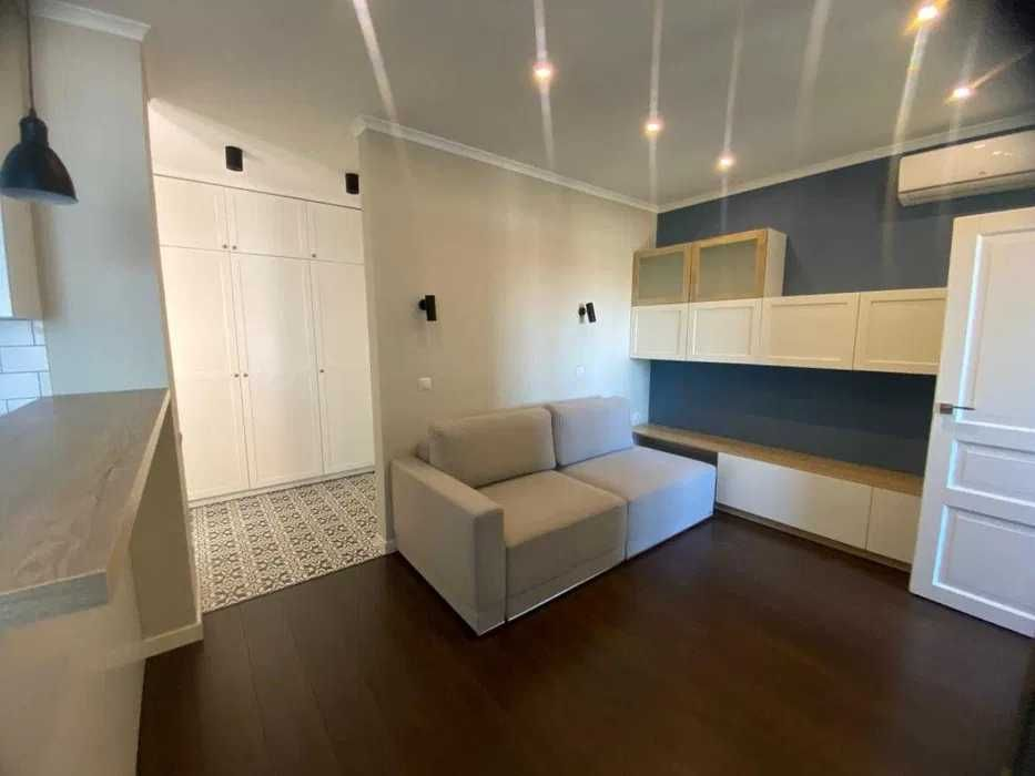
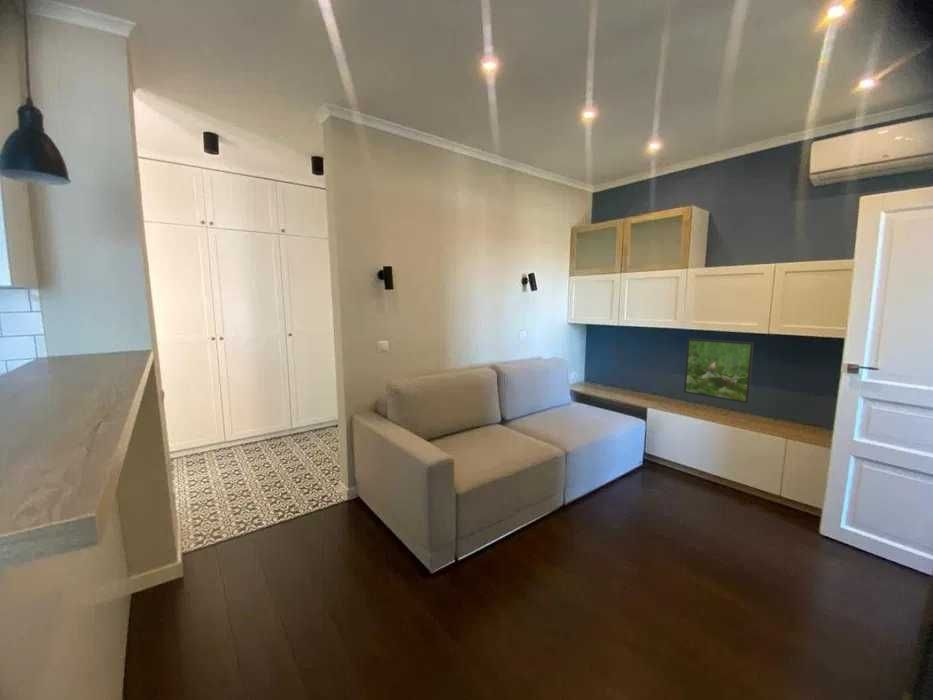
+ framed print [683,337,755,405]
